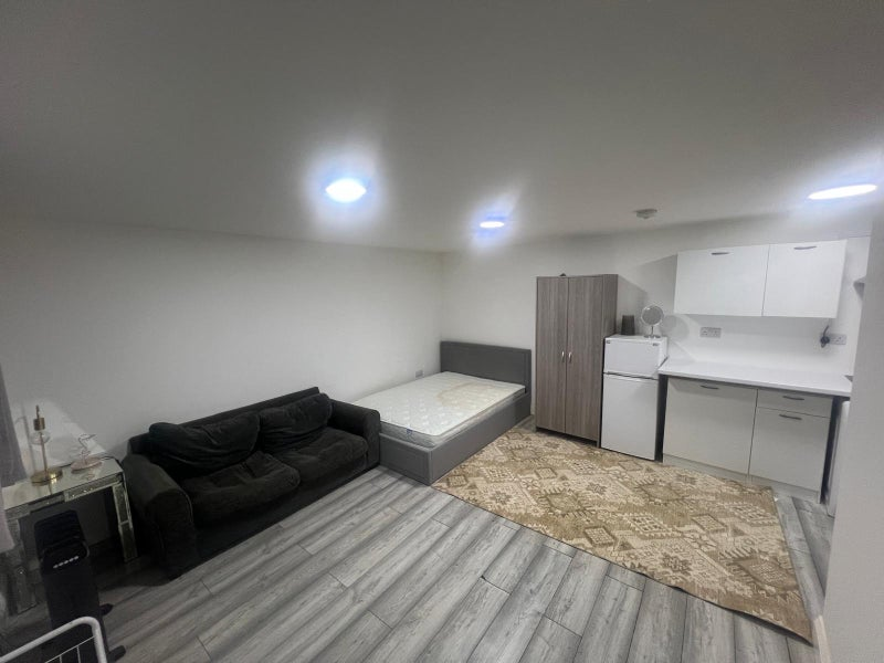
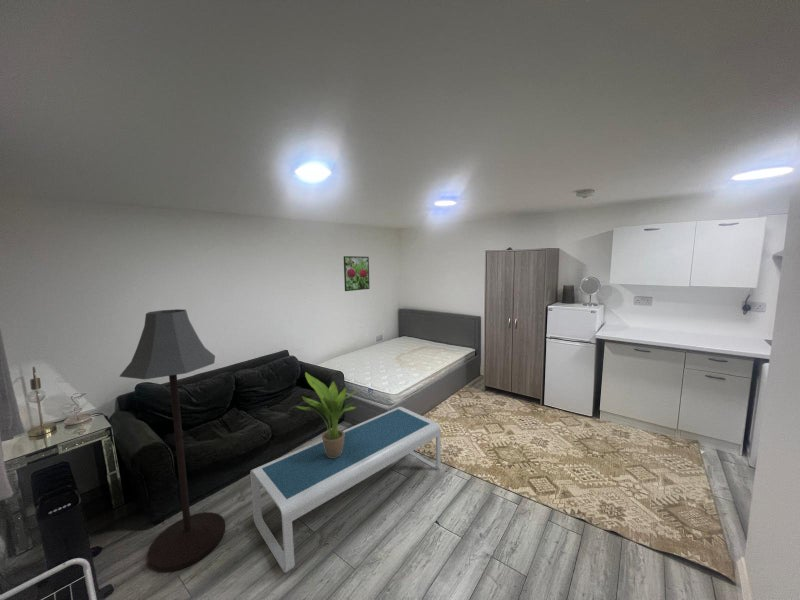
+ coffee table [249,406,442,574]
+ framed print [343,255,370,292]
+ potted plant [295,371,359,458]
+ floor lamp [119,308,226,573]
